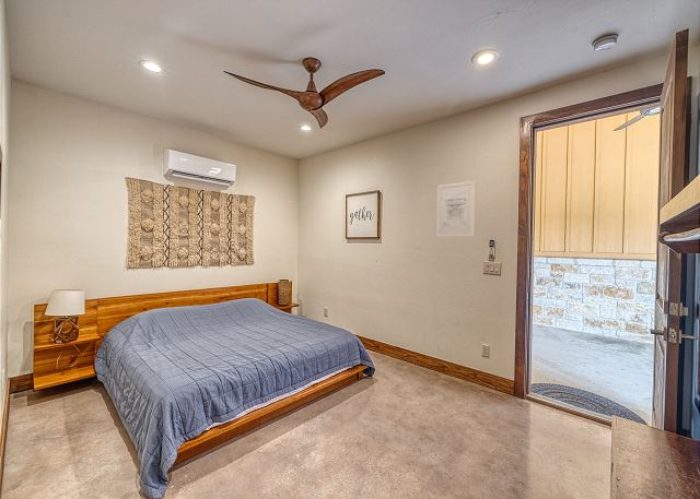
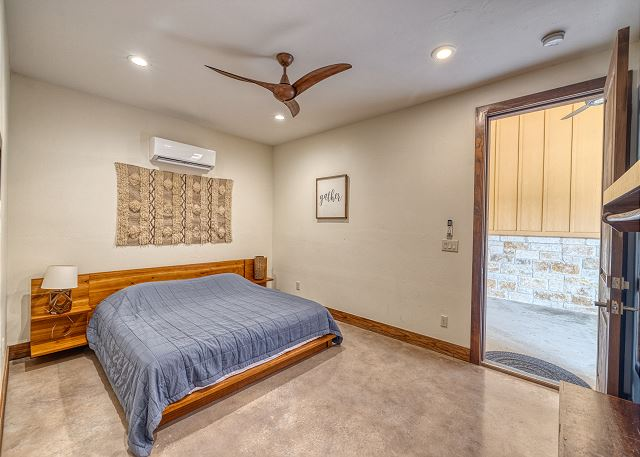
- wall art [435,179,476,238]
